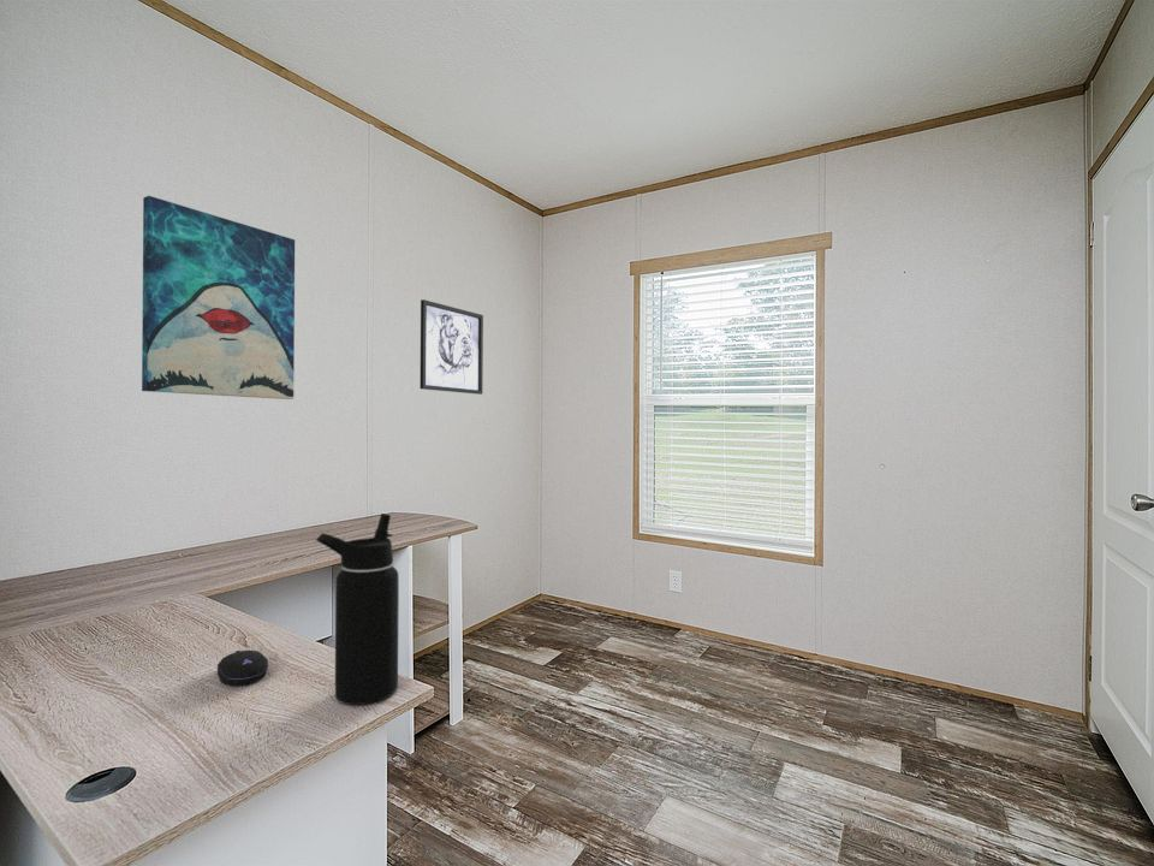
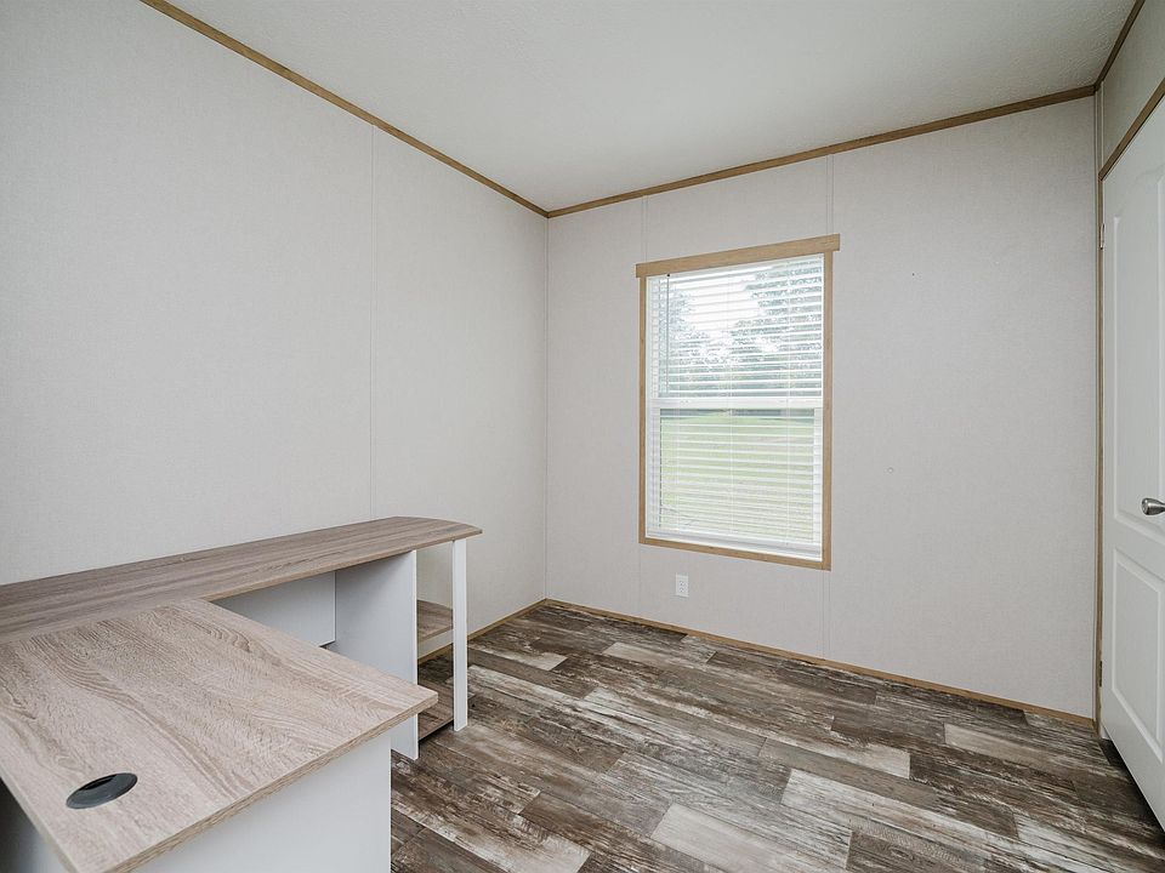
- water bottle [315,512,400,706]
- wall art [141,195,296,401]
- computer mouse [216,650,269,687]
- wall art [418,298,484,396]
